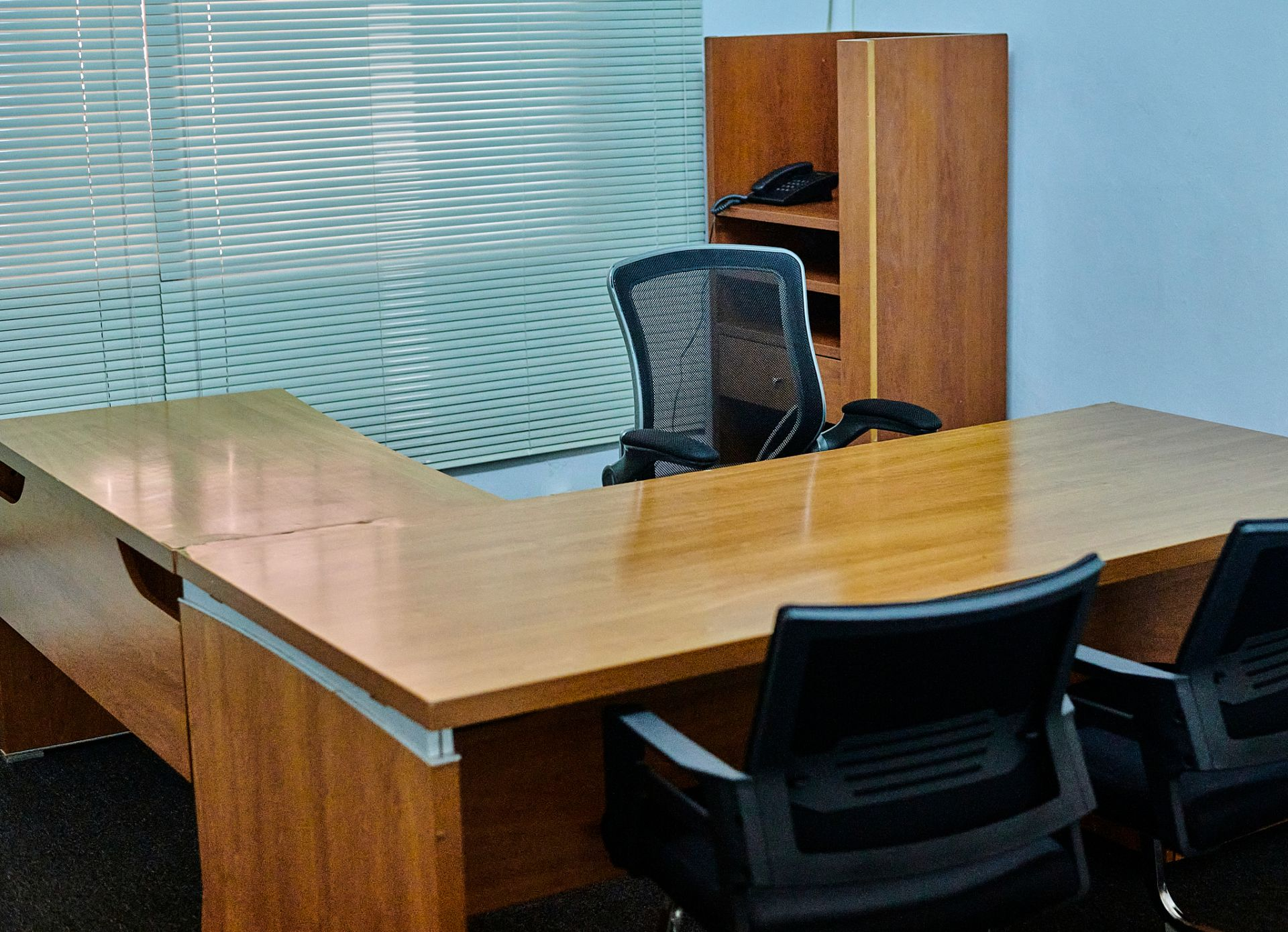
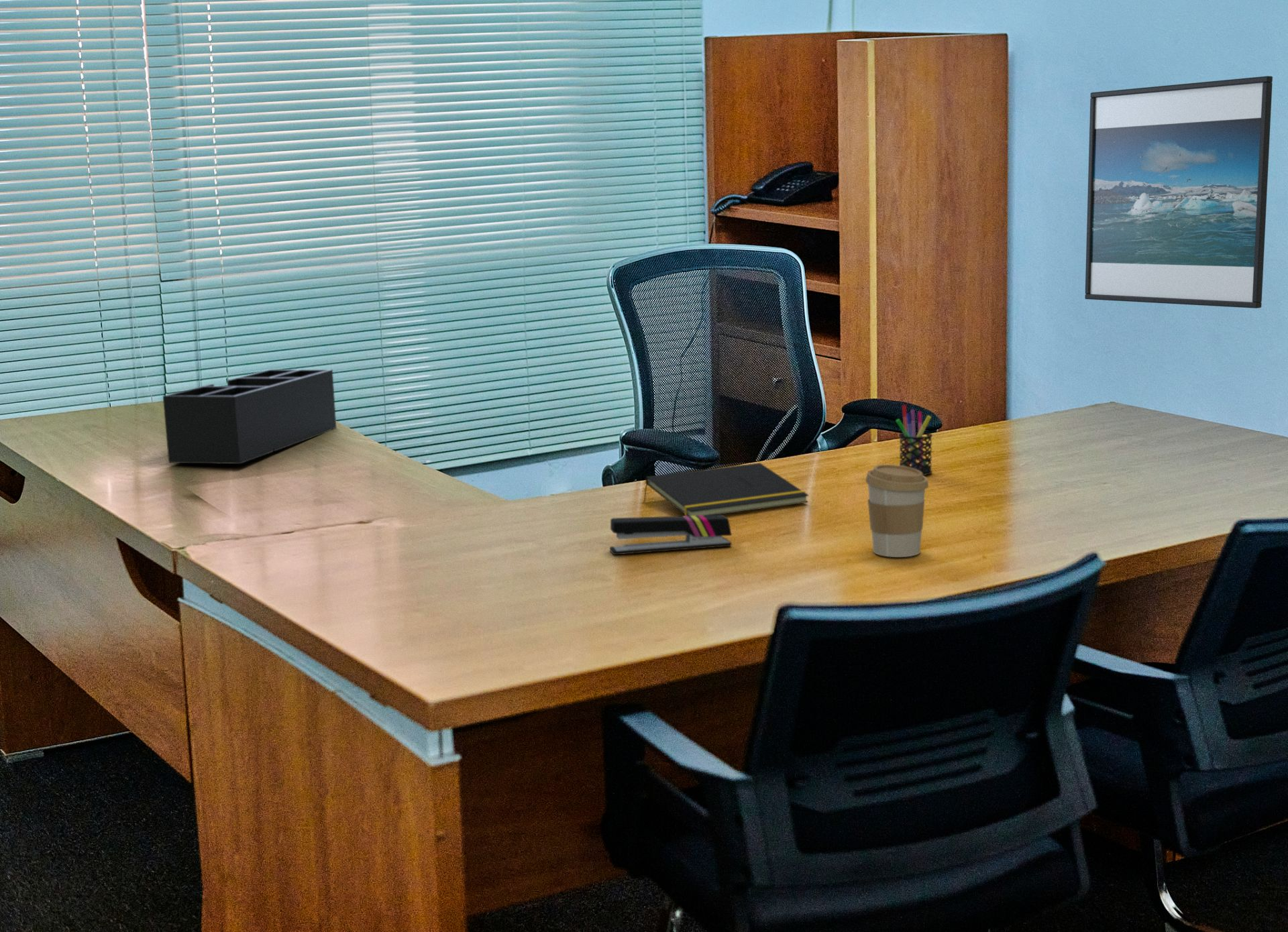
+ stapler [609,514,733,555]
+ pen holder [896,404,933,476]
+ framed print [1084,75,1273,309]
+ notepad [643,462,810,516]
+ coffee cup [865,464,929,558]
+ desk organizer [162,369,337,465]
